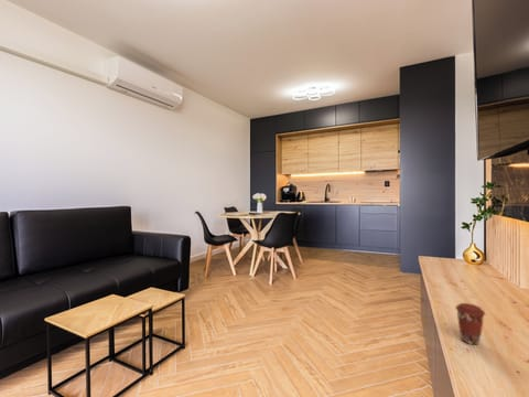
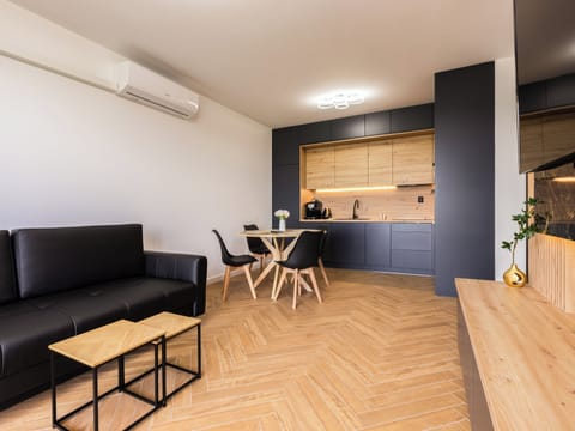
- coffee cup [454,302,486,346]
